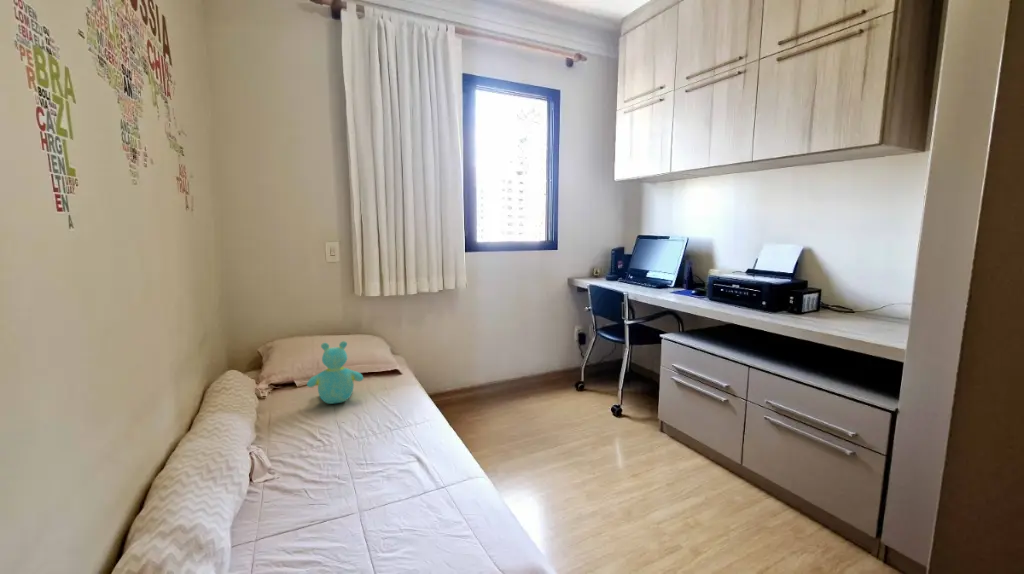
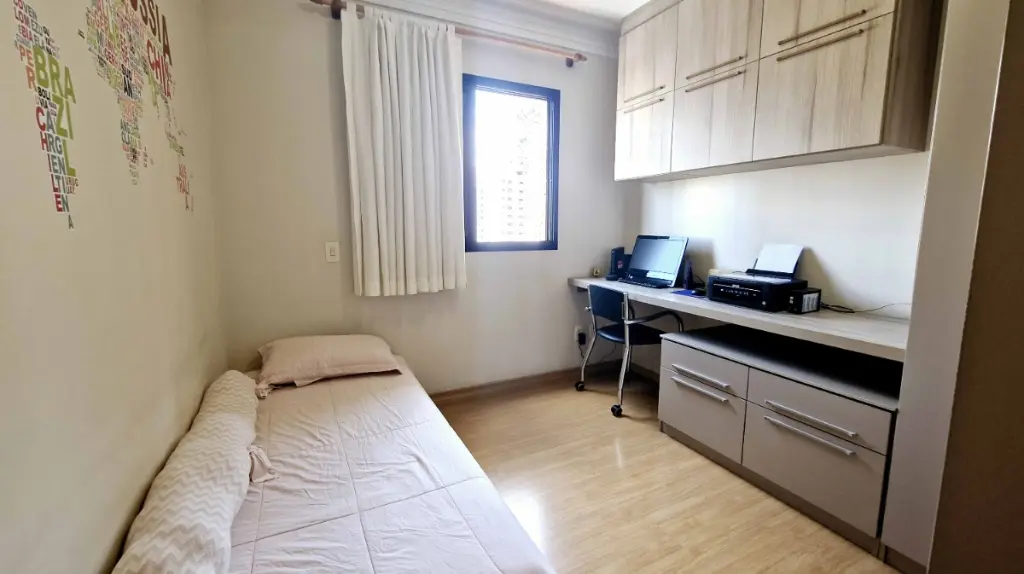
- teddy bear [306,340,364,405]
